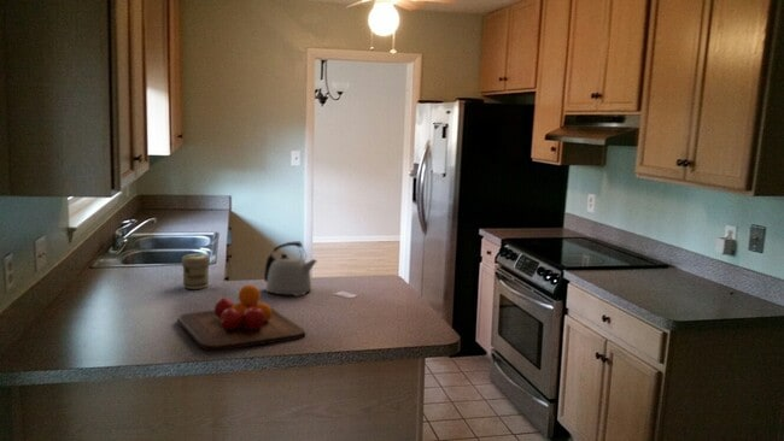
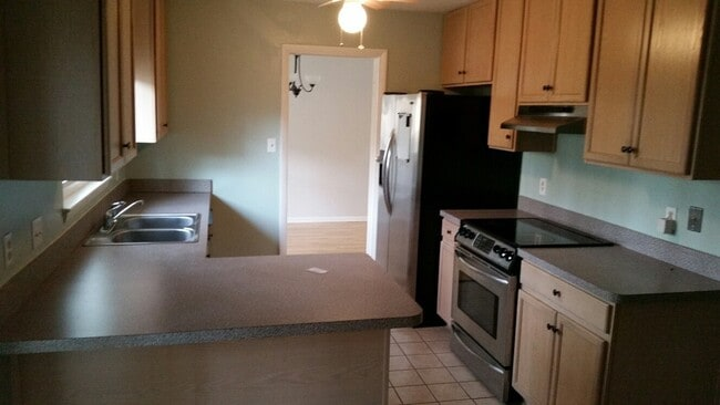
- jar [181,253,211,290]
- kettle [263,241,318,298]
- chopping board [176,284,306,352]
